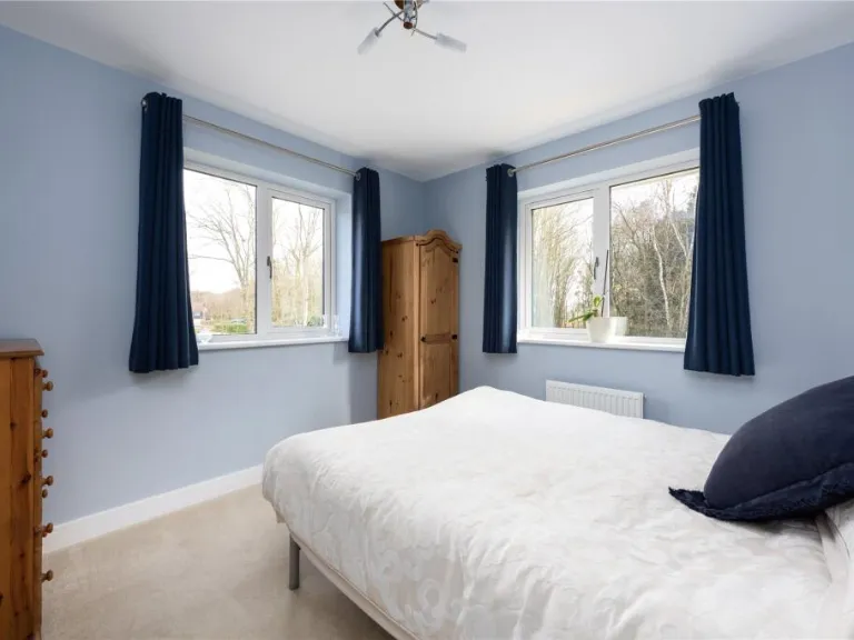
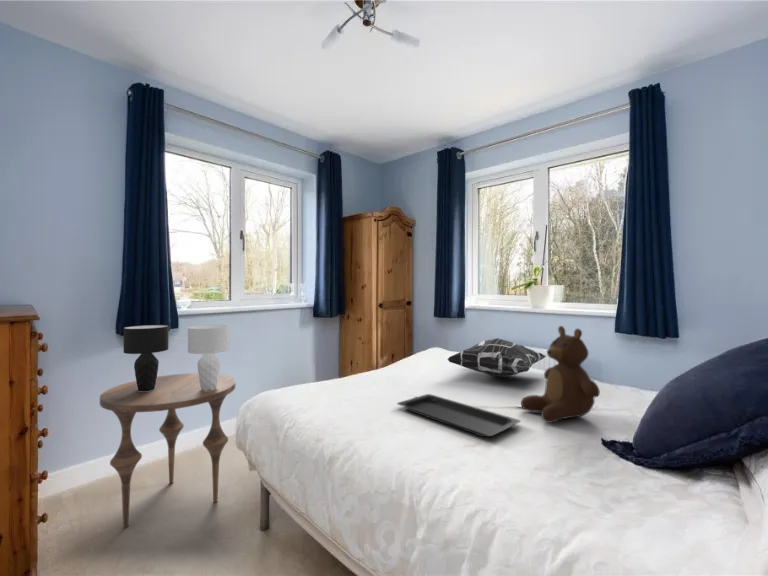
+ serving tray [396,393,522,438]
+ decorative pillow [446,337,547,378]
+ side table [99,372,236,529]
+ table lamp [123,324,230,391]
+ teddy bear [520,325,601,424]
